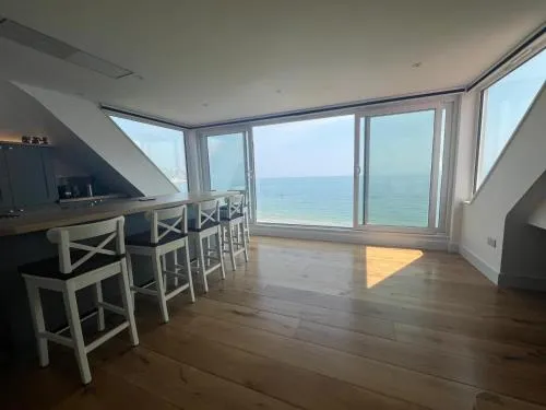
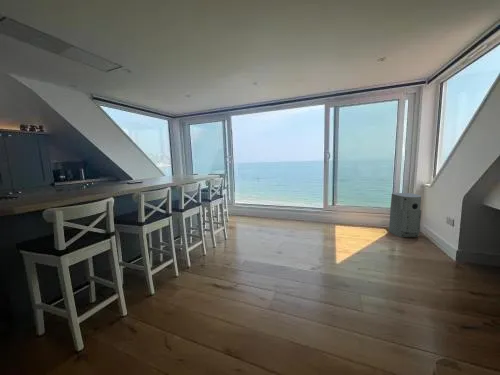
+ air purifier [388,192,422,238]
